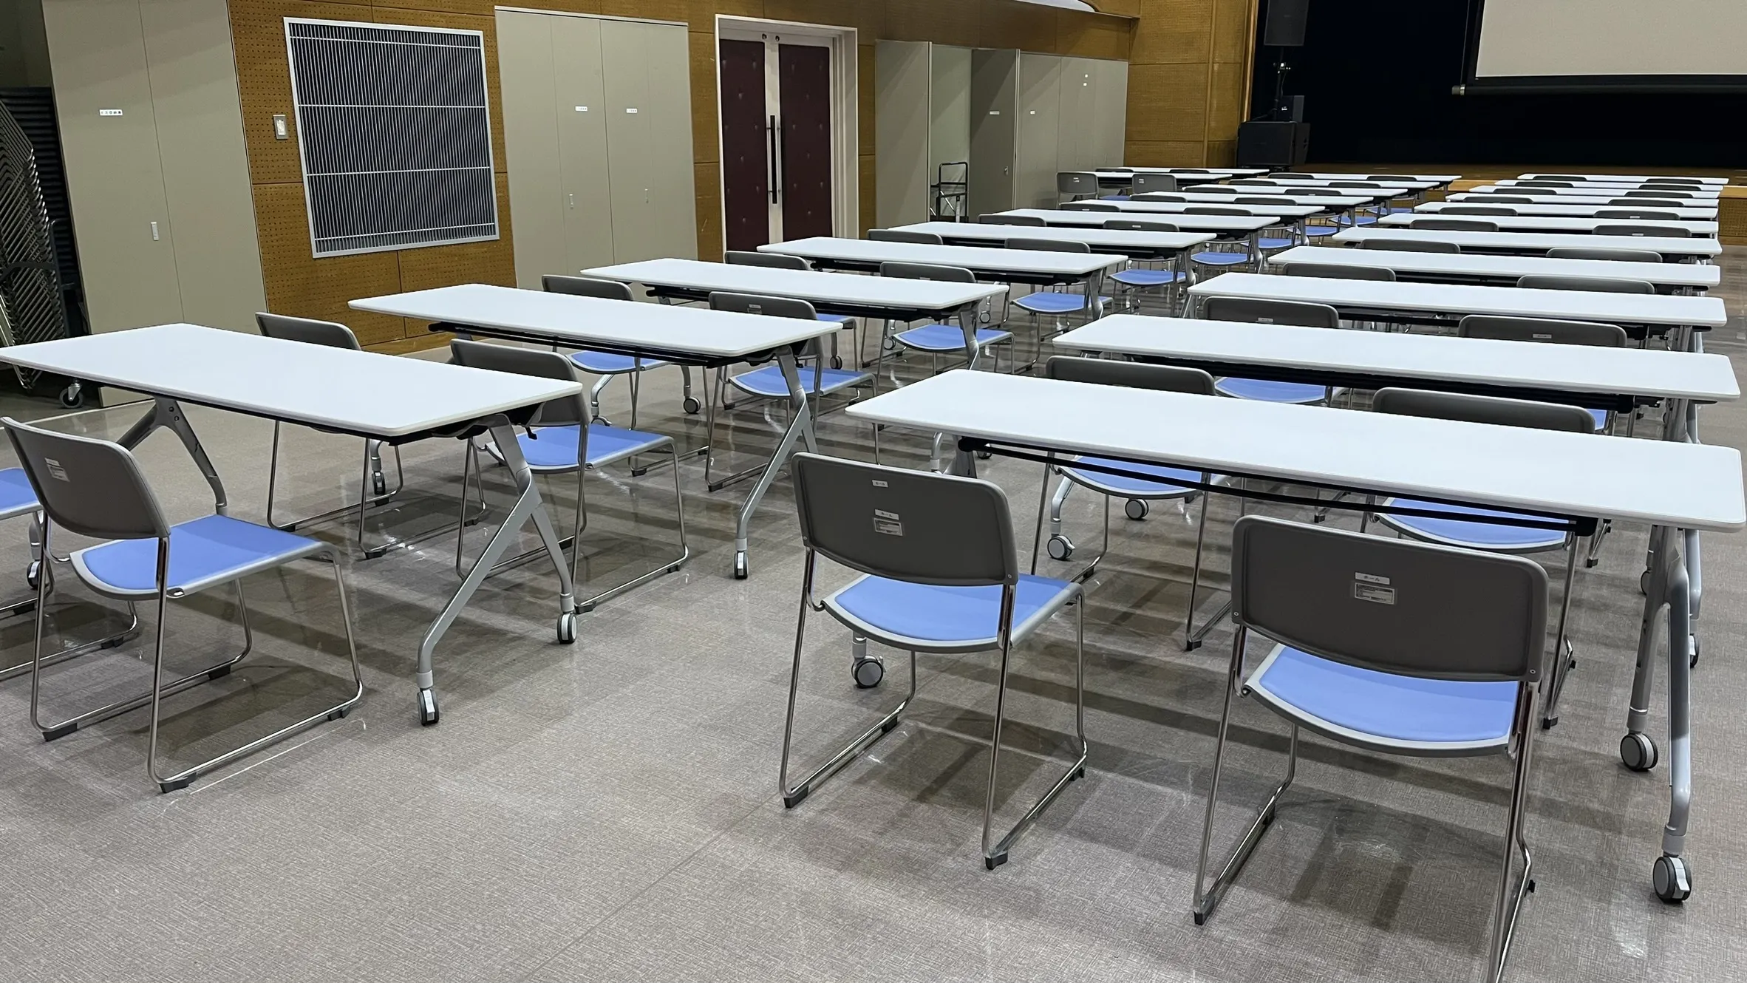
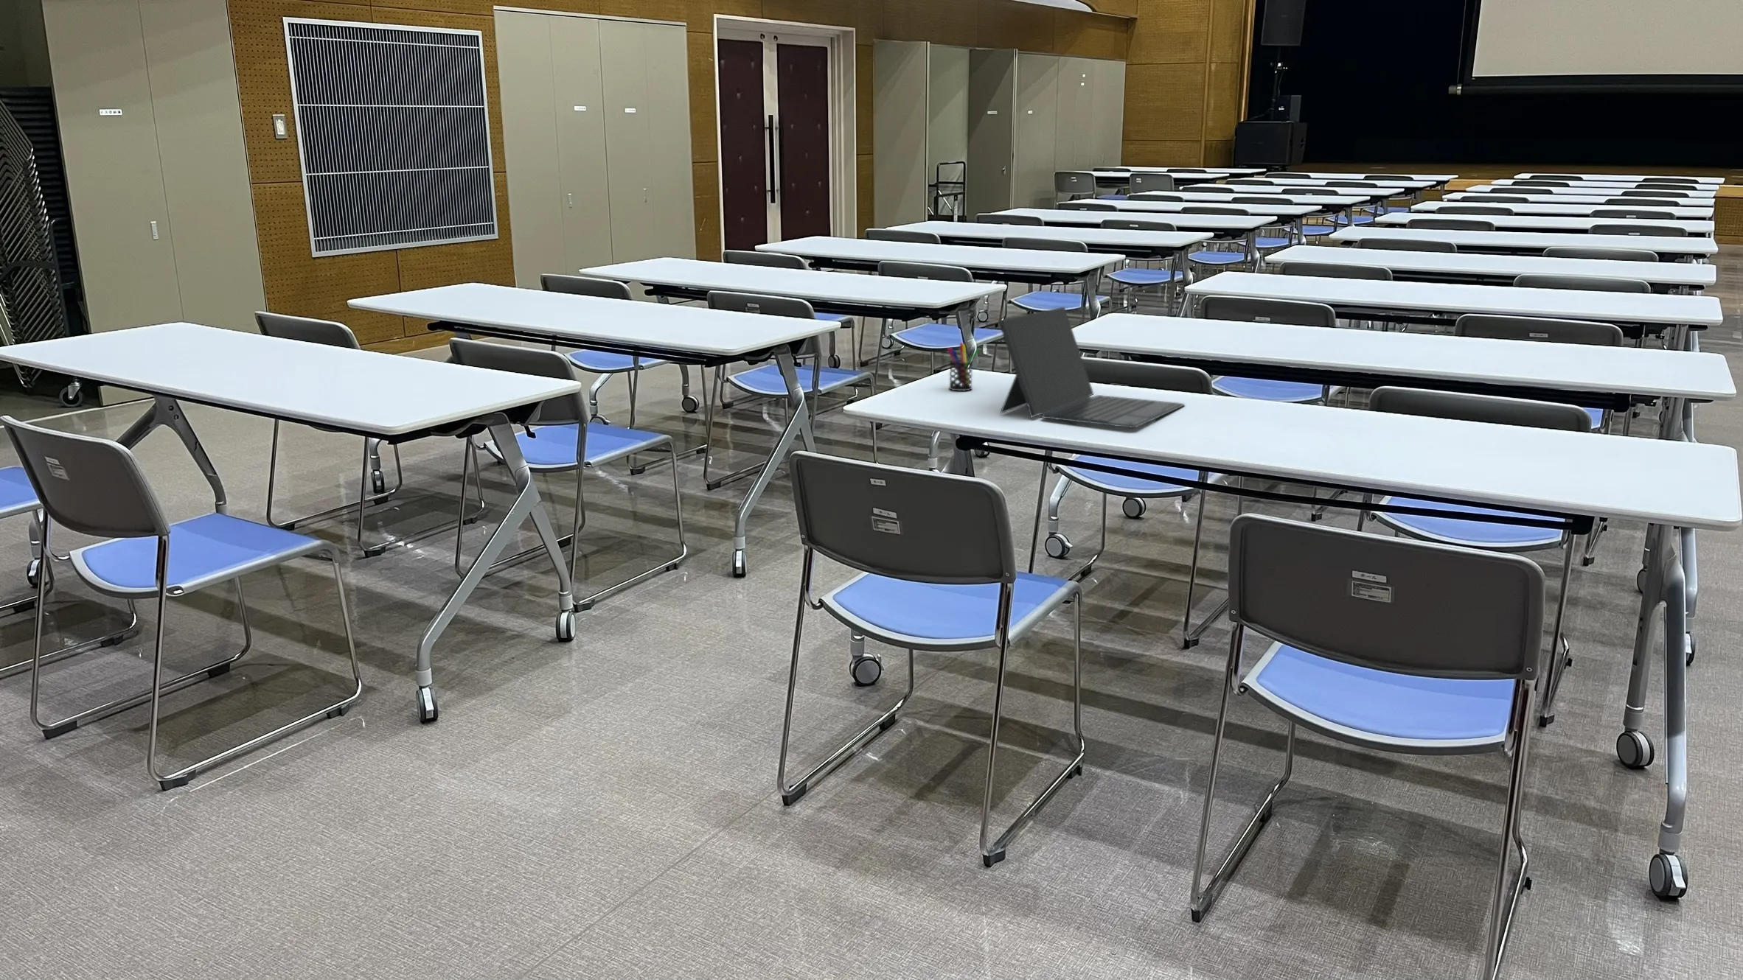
+ pen holder [947,342,980,391]
+ laptop computer [997,306,1185,428]
